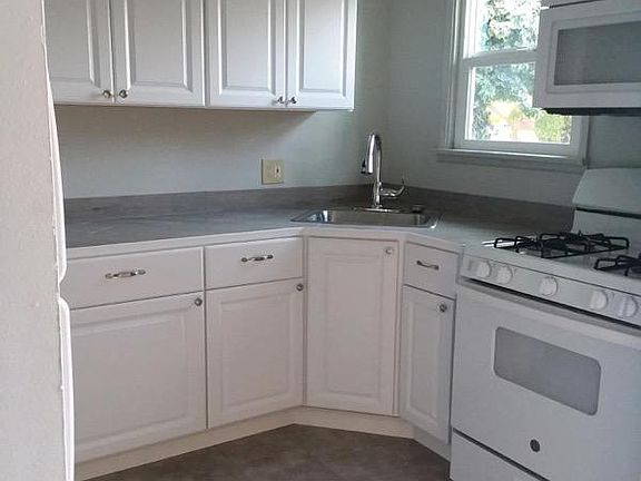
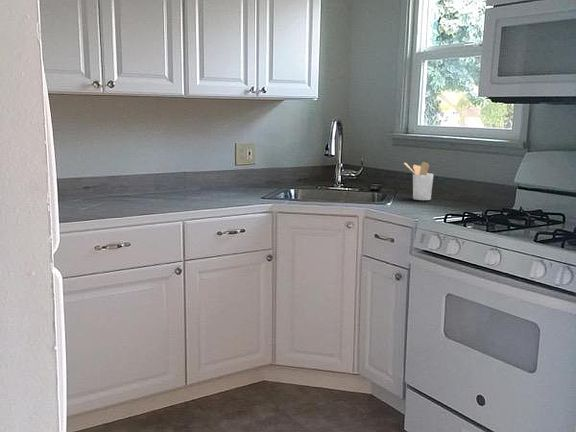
+ utensil holder [403,161,434,201]
